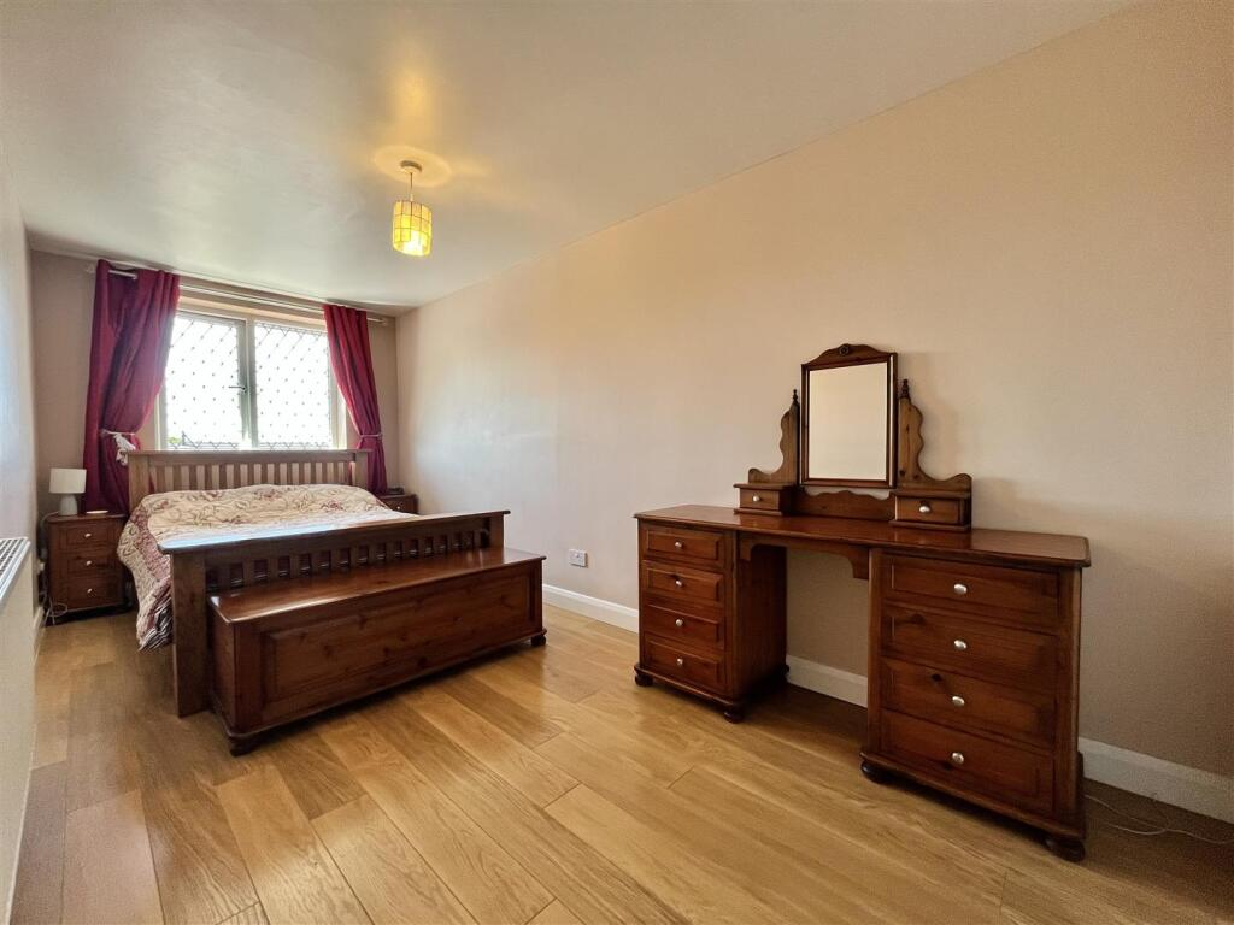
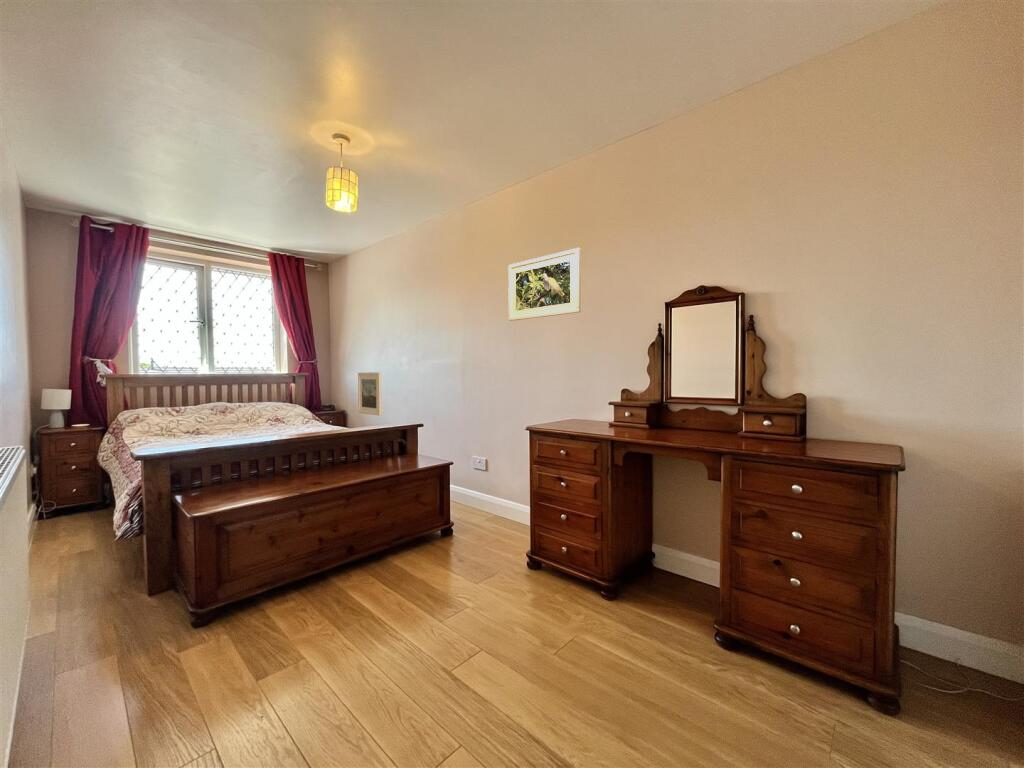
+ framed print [357,371,383,417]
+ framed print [507,247,582,322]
